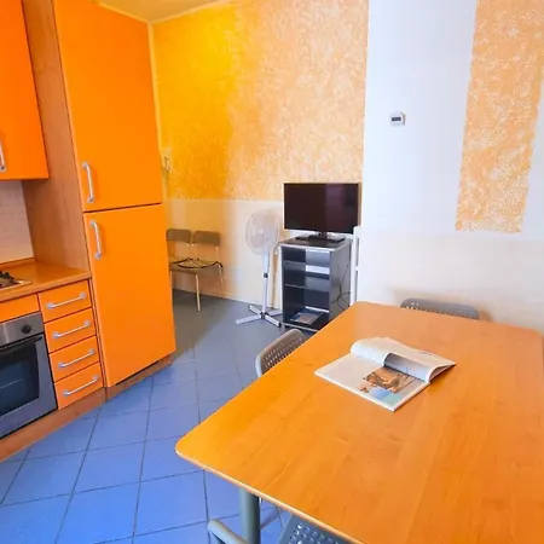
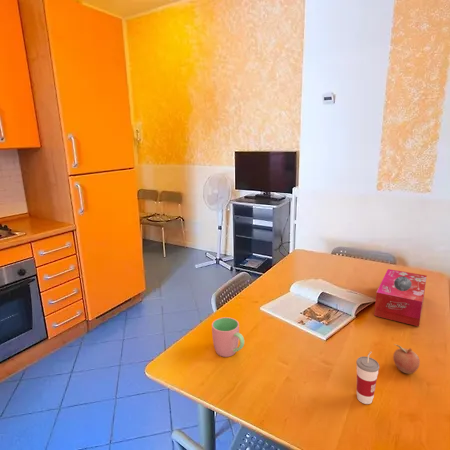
+ cup [211,316,245,358]
+ cup [355,351,380,405]
+ fruit [392,343,421,375]
+ tissue box [373,268,428,327]
